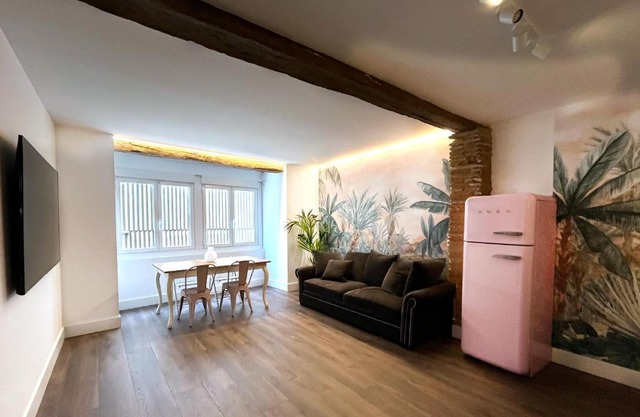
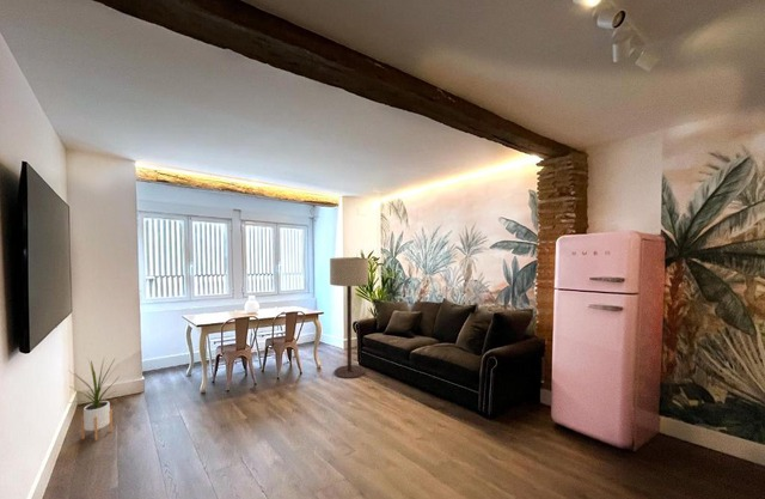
+ floor lamp [329,256,369,379]
+ house plant [68,357,121,442]
